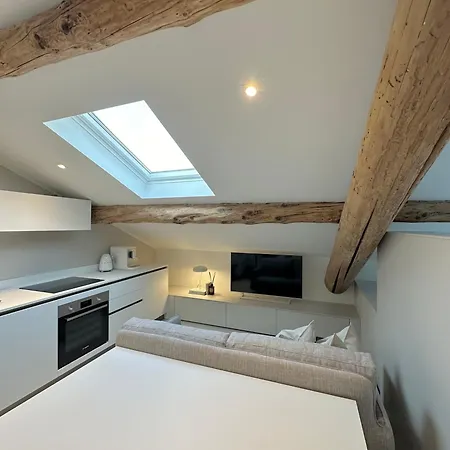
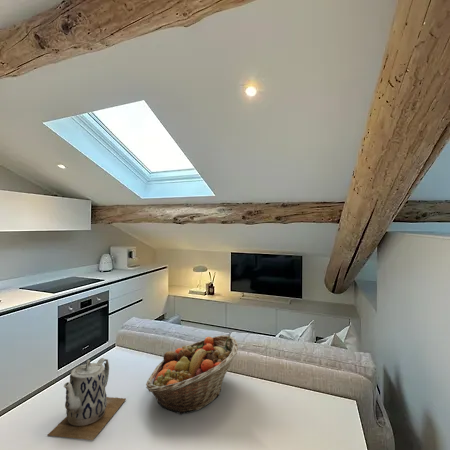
+ fruit basket [145,334,239,415]
+ teapot [47,357,127,441]
